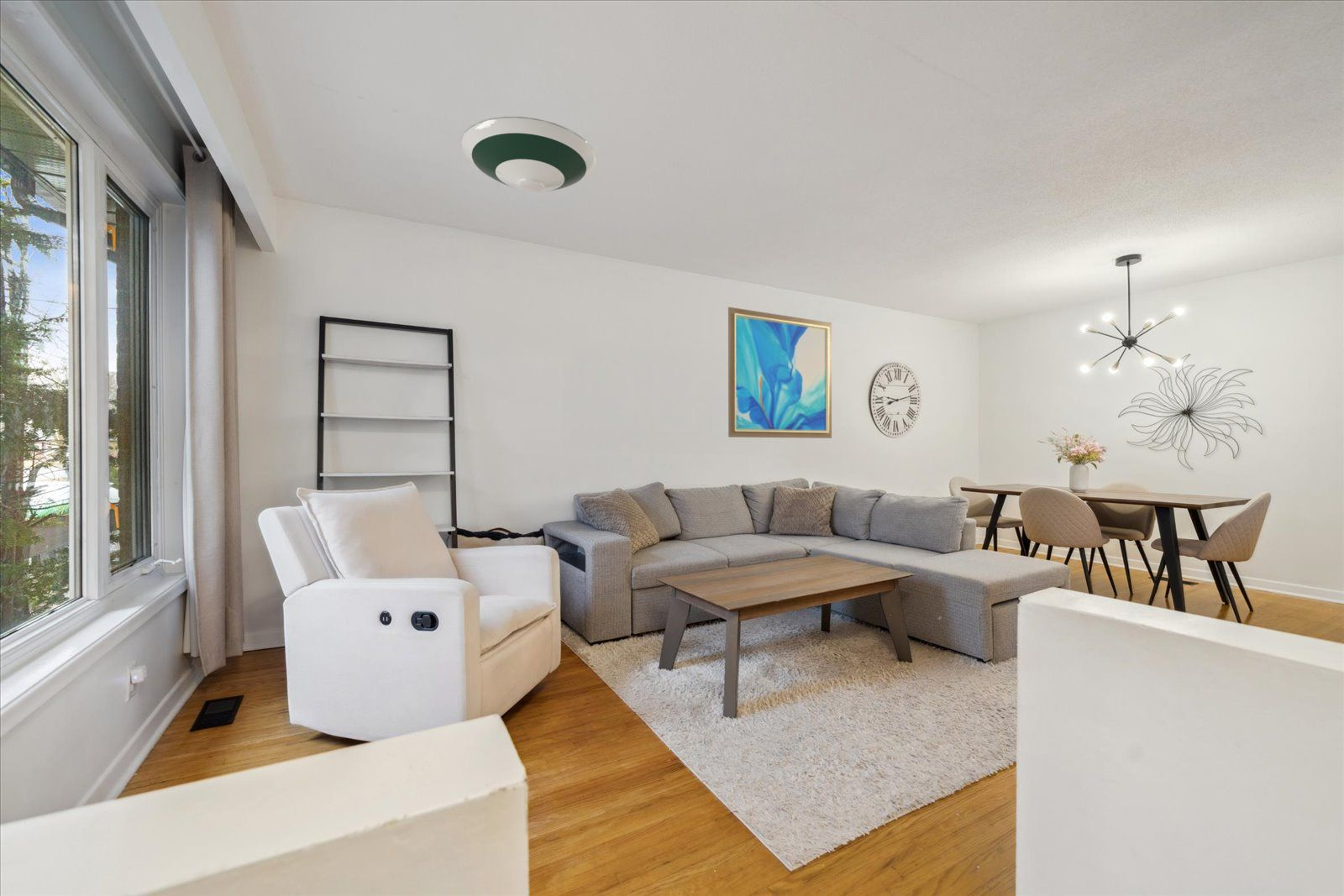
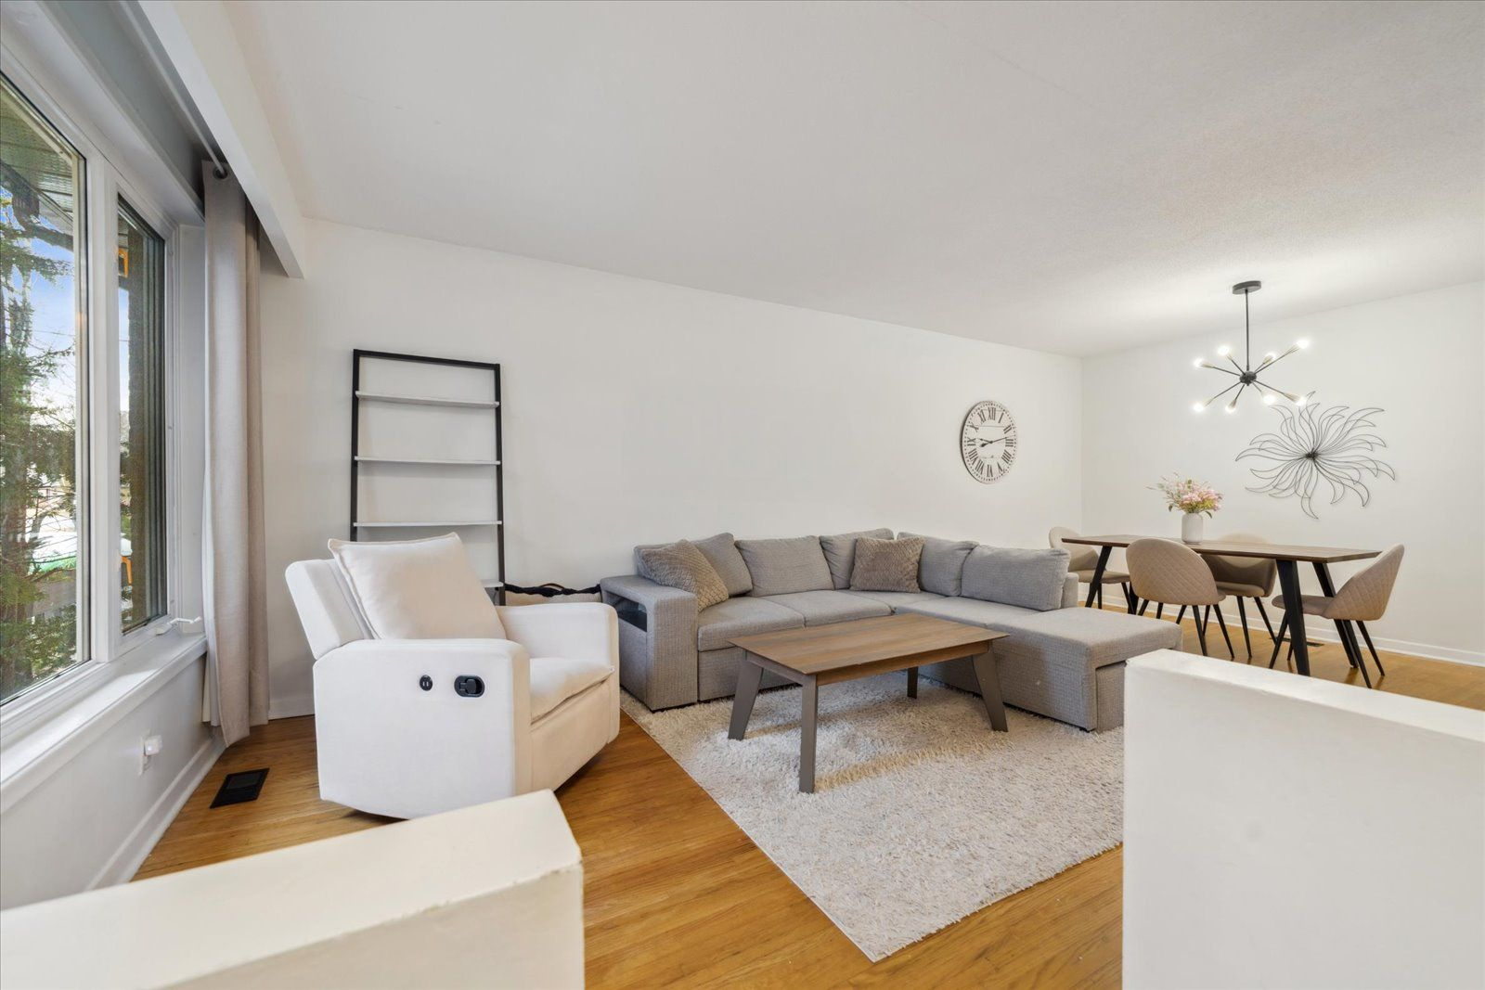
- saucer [460,116,597,193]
- wall art [727,307,832,439]
